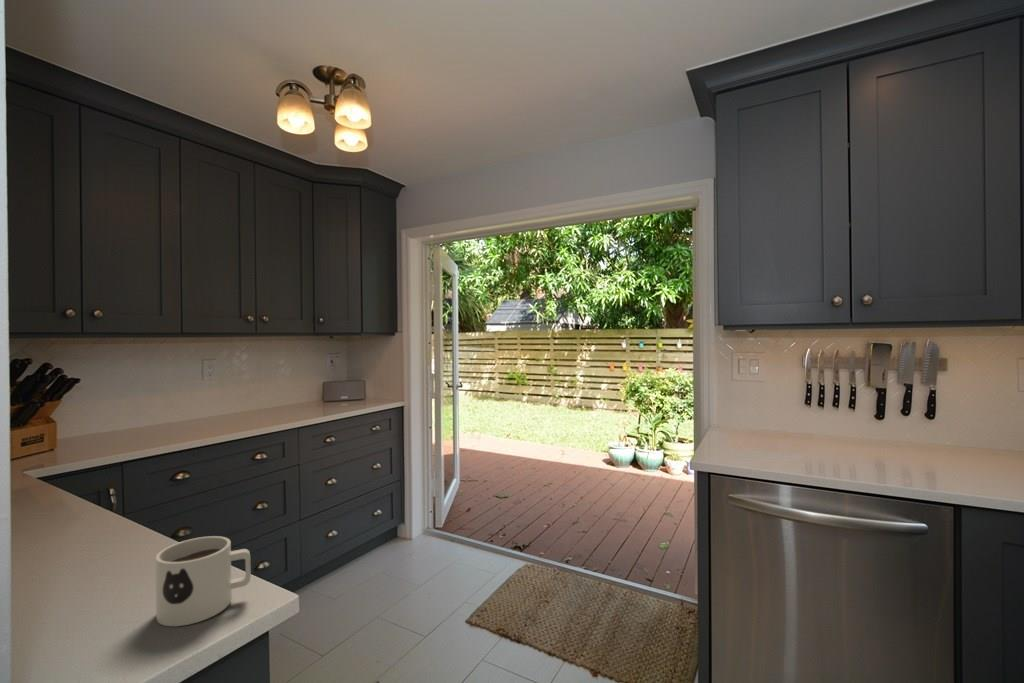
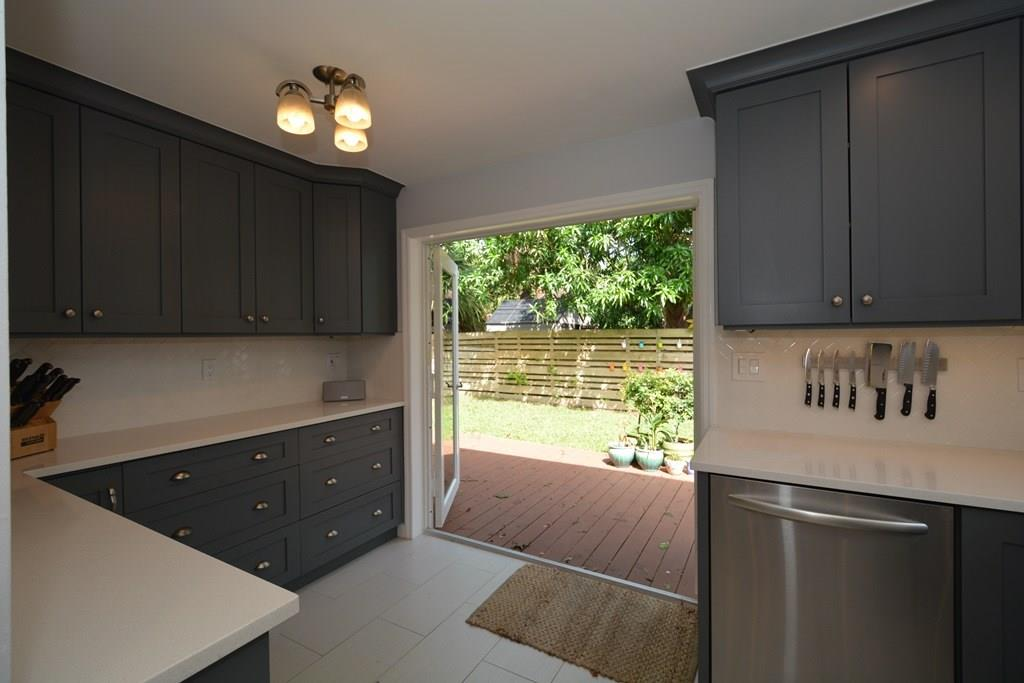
- mug [155,535,252,627]
